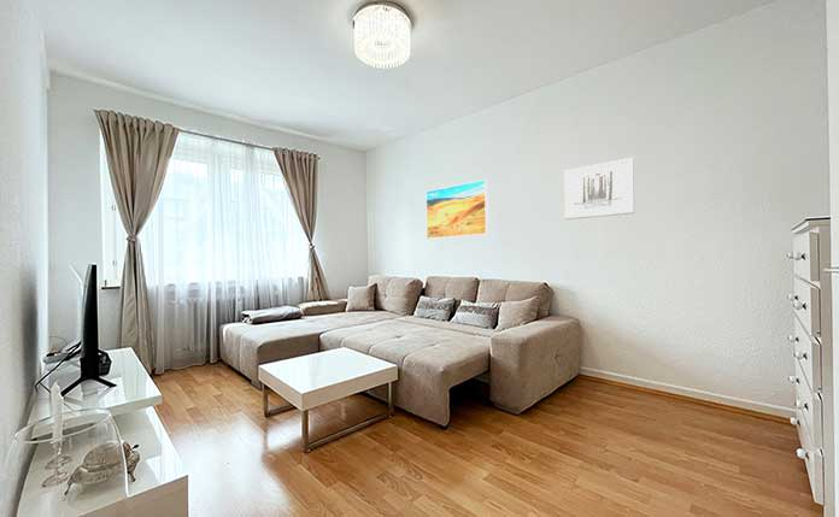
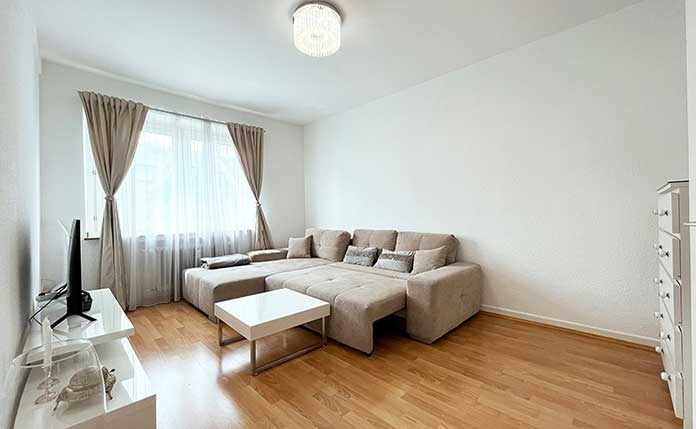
- wall art [563,157,635,221]
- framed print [426,178,489,240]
